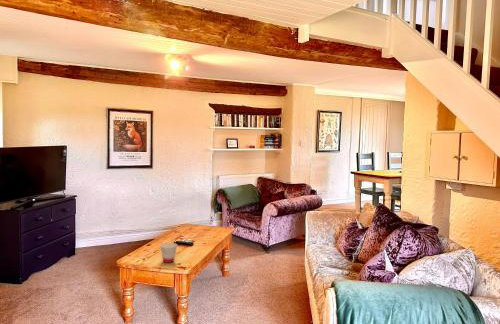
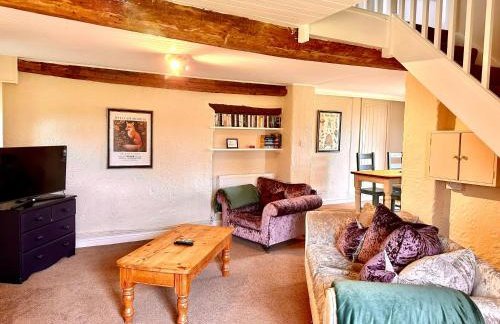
- cup [159,242,178,264]
